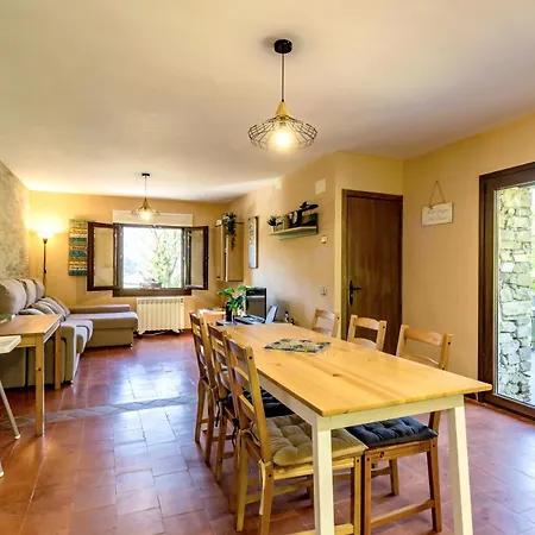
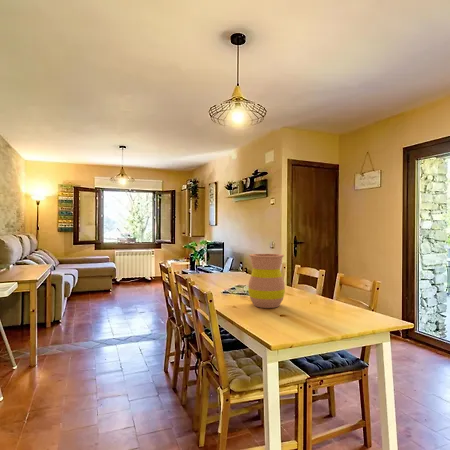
+ vase [247,253,286,309]
